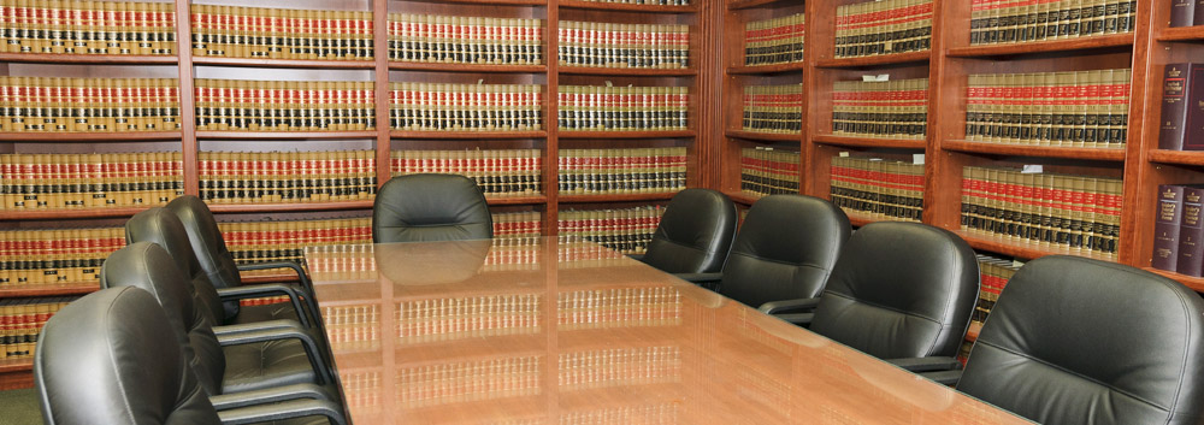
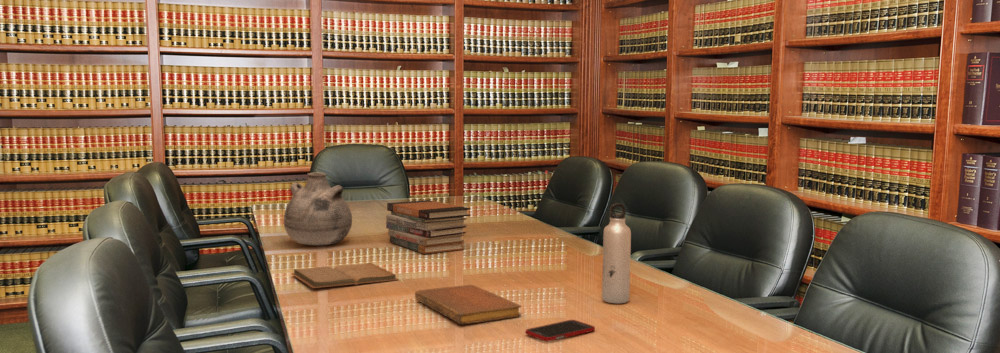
+ notebook [414,284,522,325]
+ water bottle [601,203,632,305]
+ book stack [385,199,471,255]
+ book [291,262,399,289]
+ vase [283,171,353,246]
+ cell phone [525,319,596,342]
